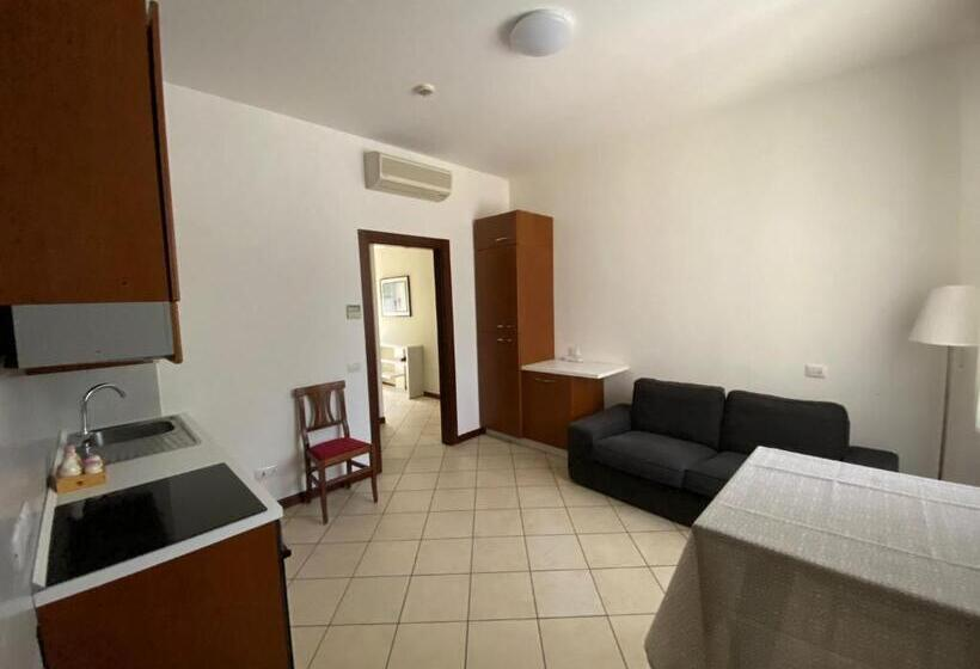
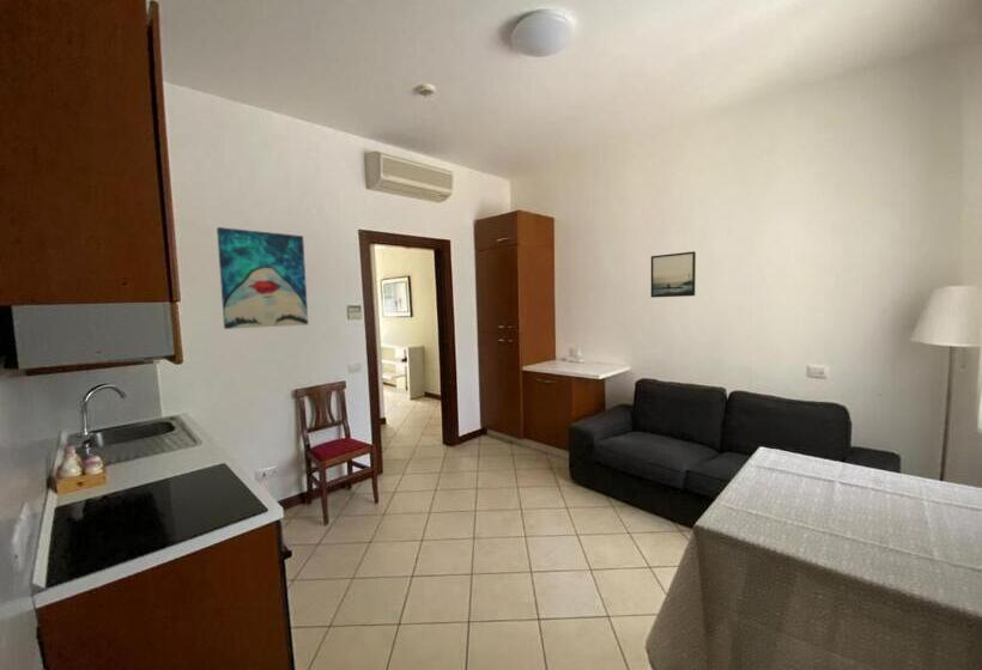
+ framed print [650,250,697,299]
+ wall art [216,226,309,330]
